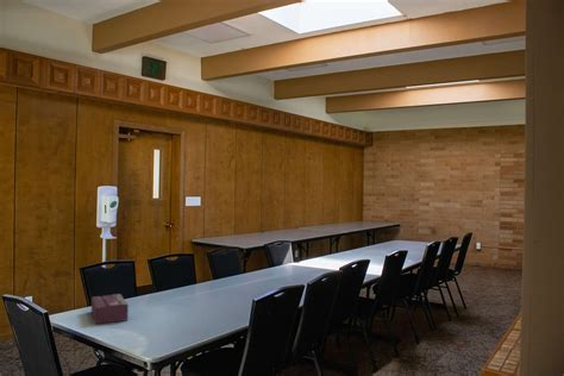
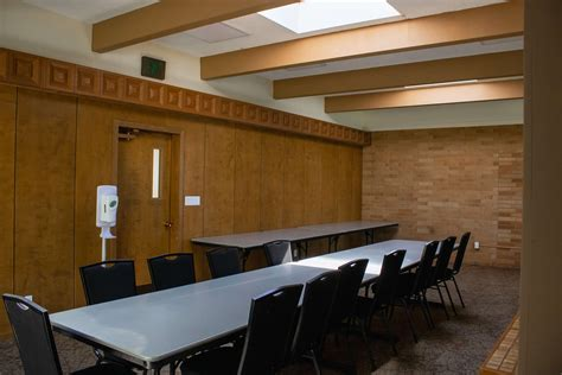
- tissue box [90,293,130,325]
